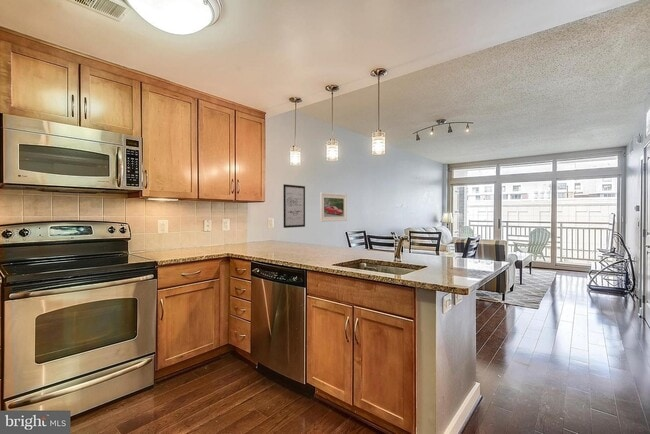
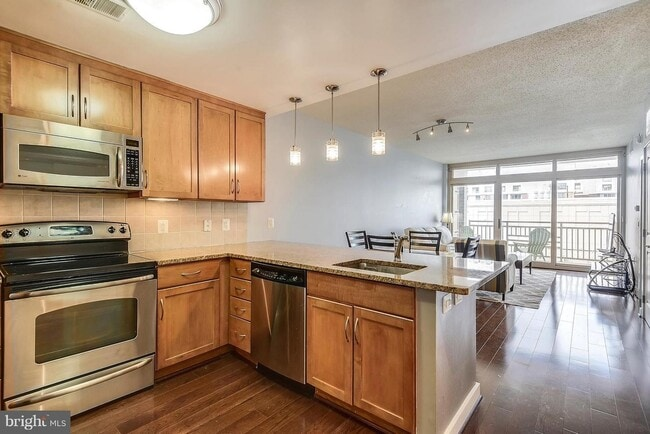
- wall art [282,183,306,229]
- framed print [319,191,348,223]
